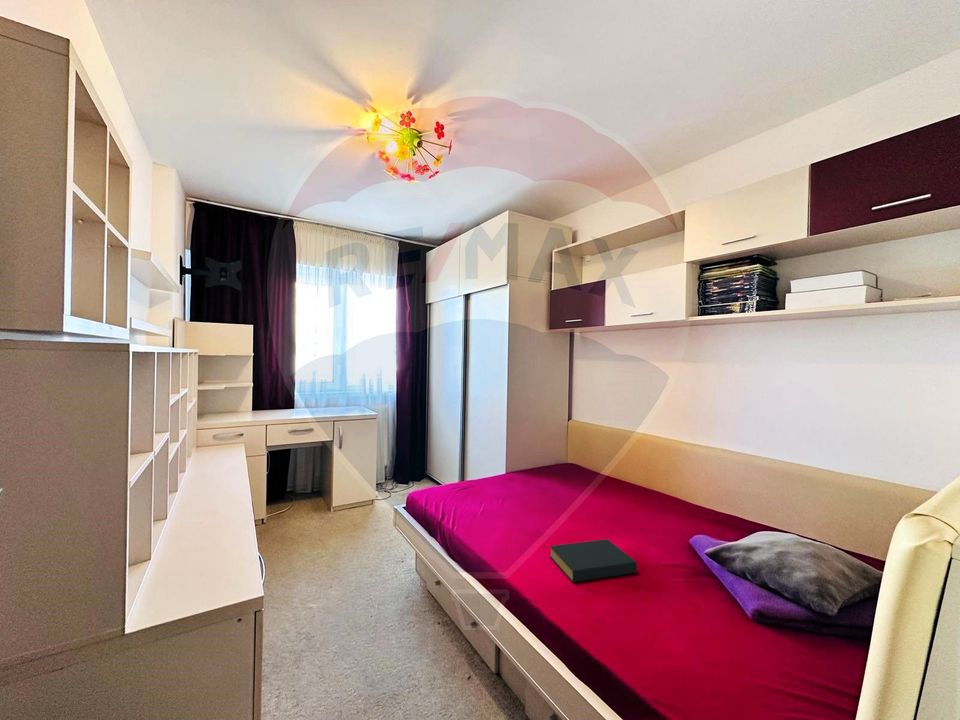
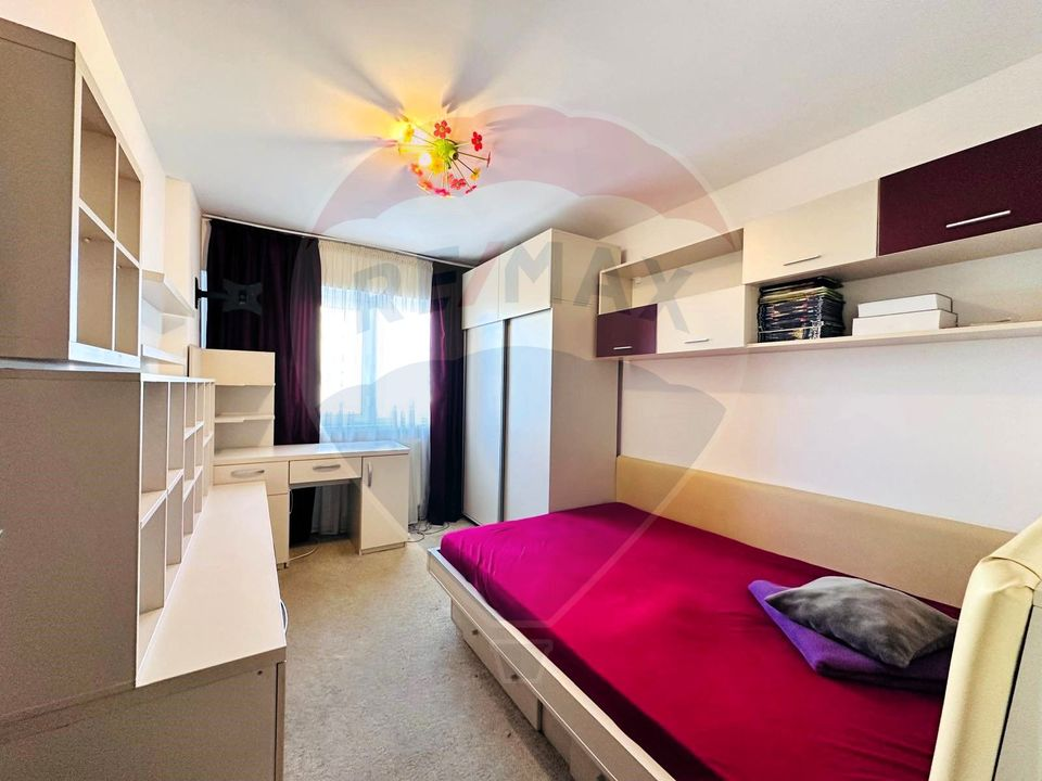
- hardback book [549,538,638,583]
